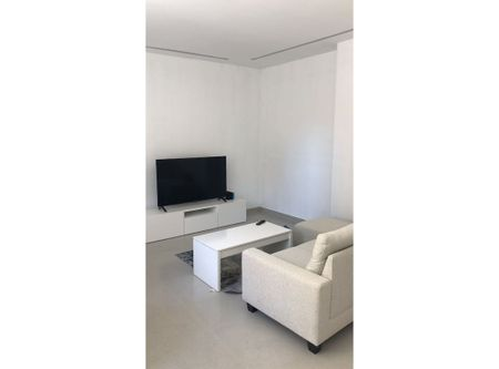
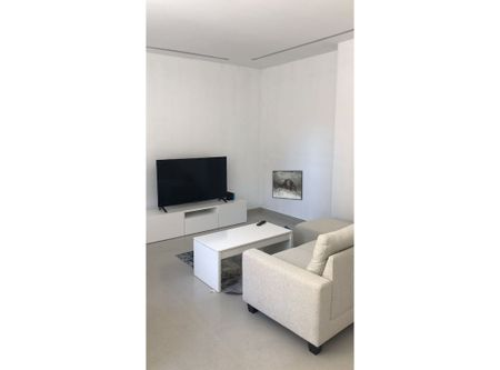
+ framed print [271,169,304,201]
